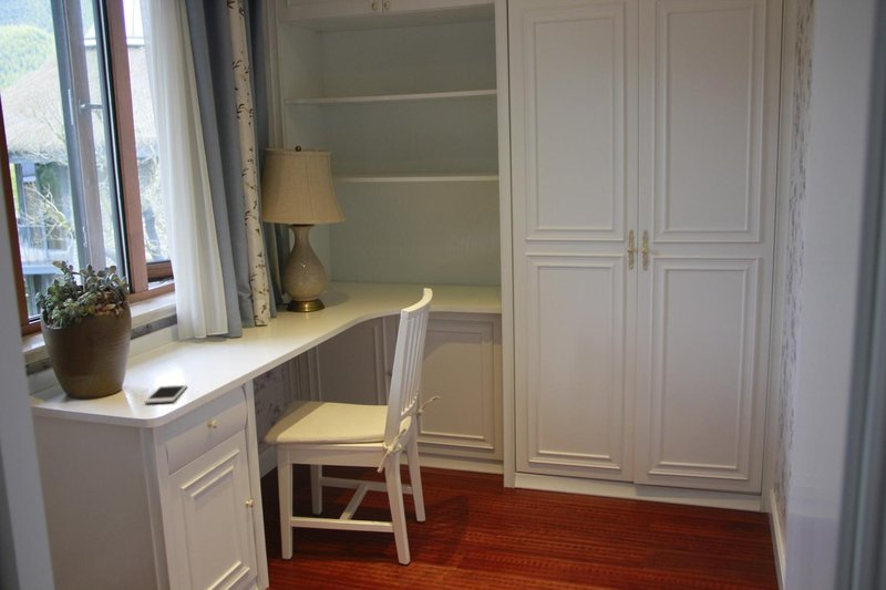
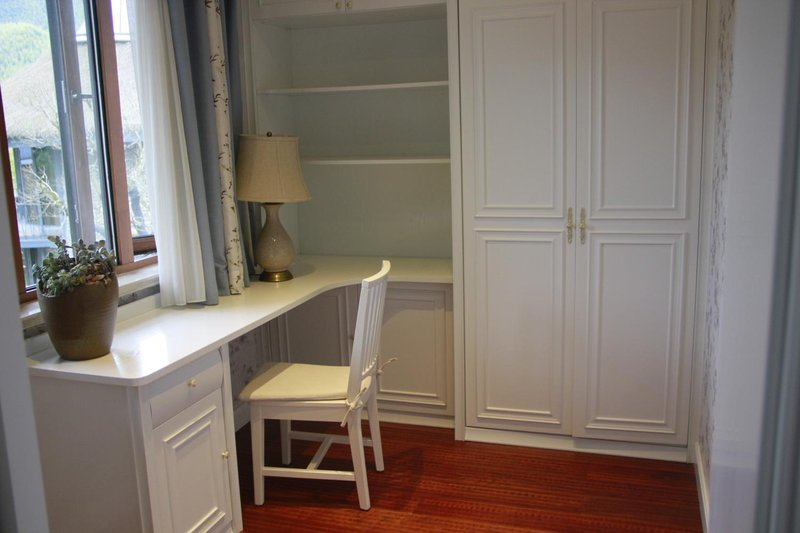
- cell phone [143,384,188,404]
